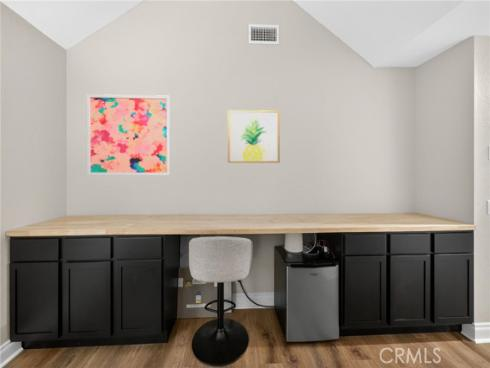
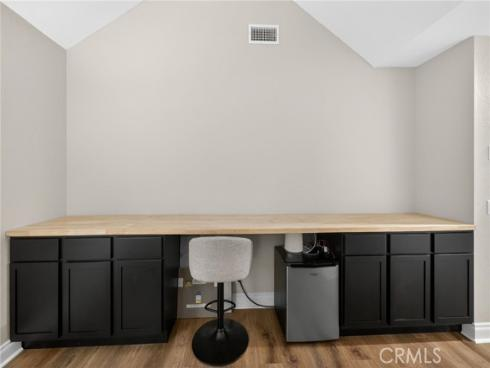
- wall art [227,109,281,164]
- wall art [86,93,172,177]
